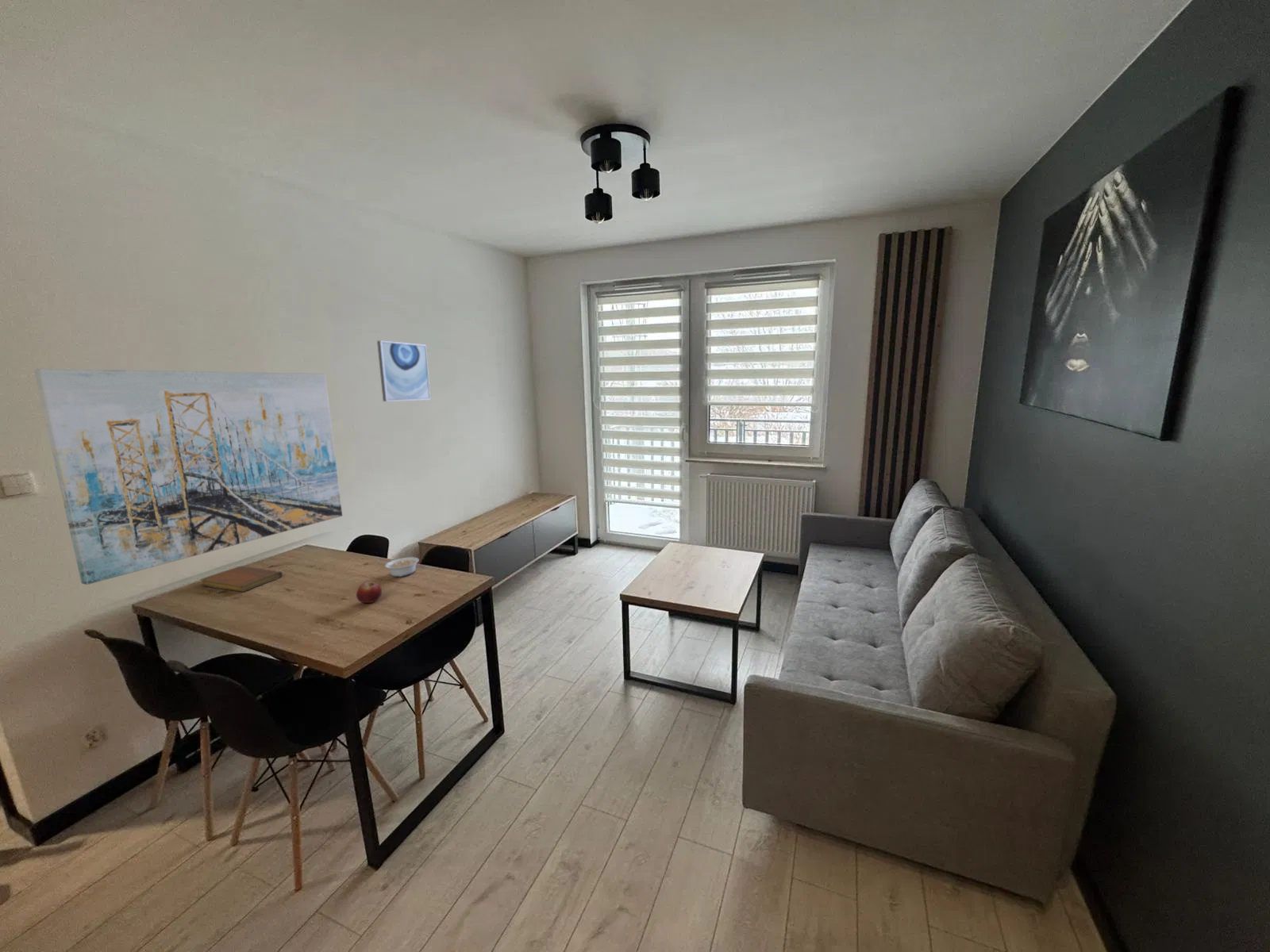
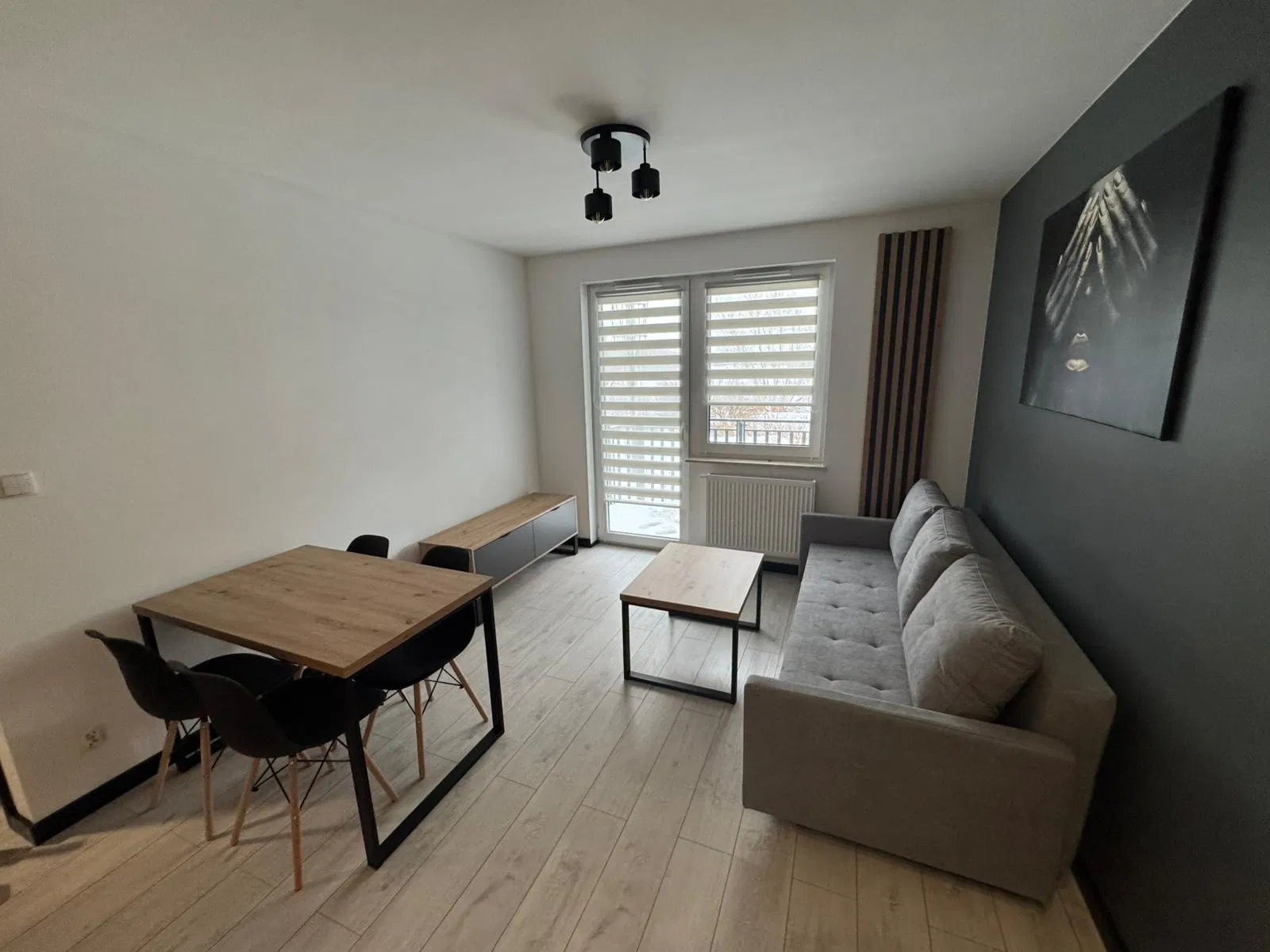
- wall art [33,368,343,585]
- legume [376,556,420,578]
- wall art [376,340,431,402]
- fruit [356,581,383,604]
- notebook [199,566,283,593]
